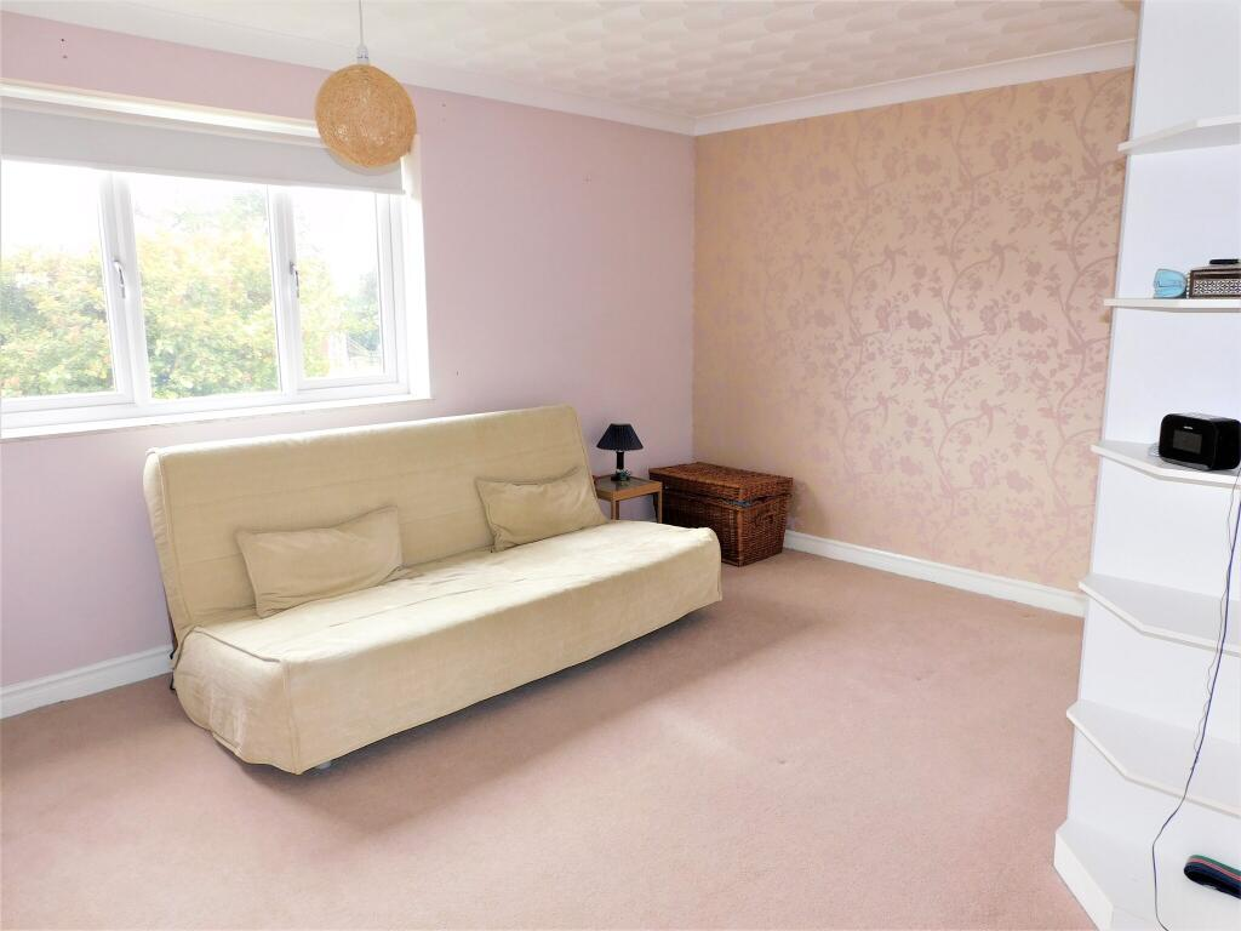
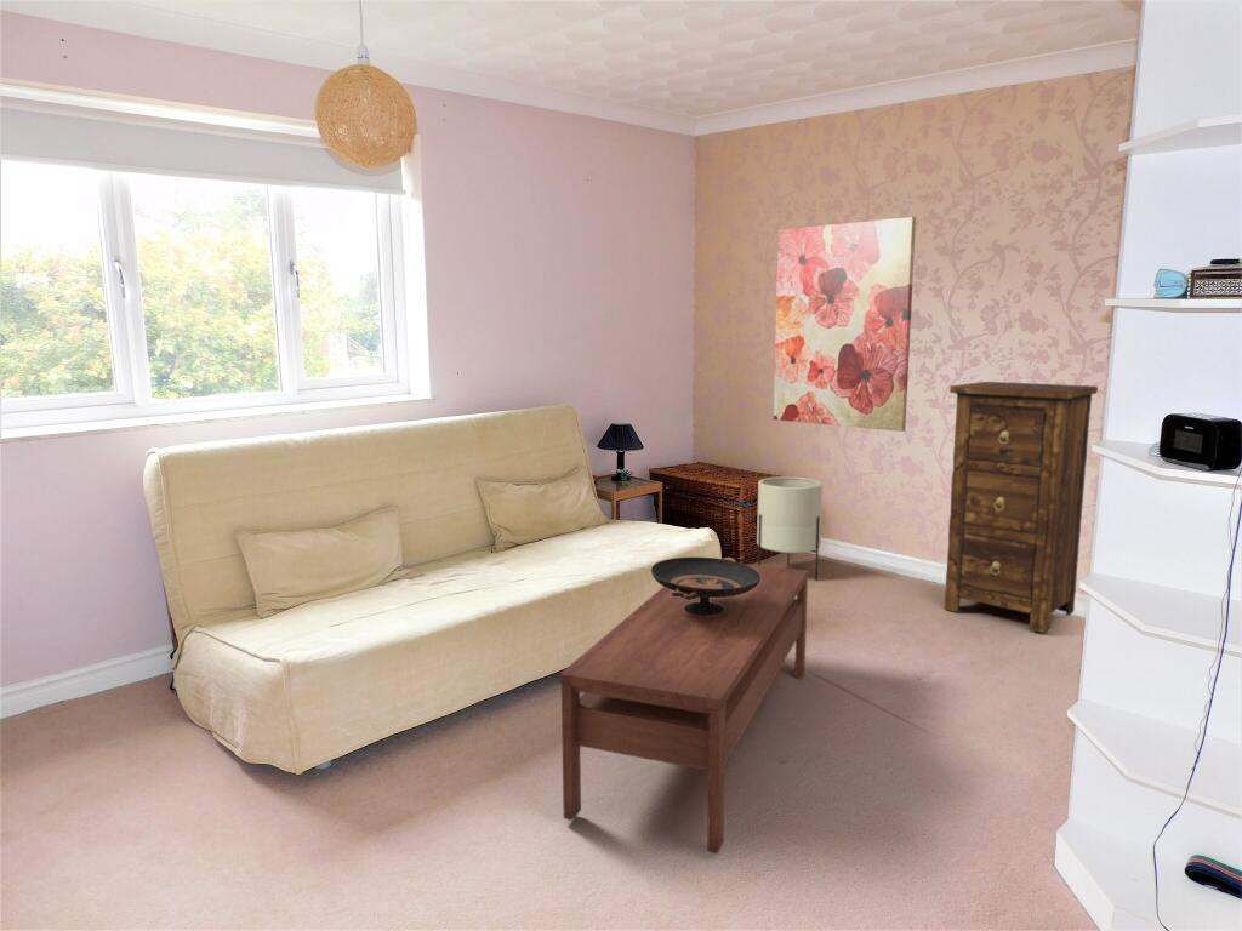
+ planter [756,475,824,582]
+ decorative bowl [650,556,760,617]
+ coffee table [559,562,810,855]
+ cabinet [944,381,1099,634]
+ wall art [773,216,917,433]
